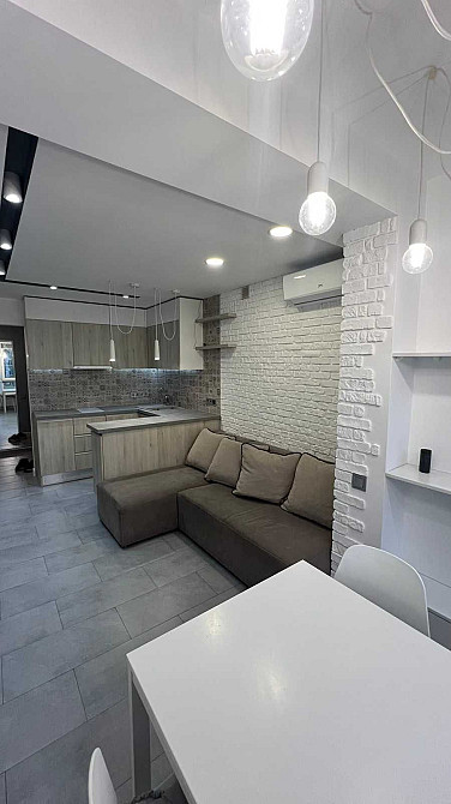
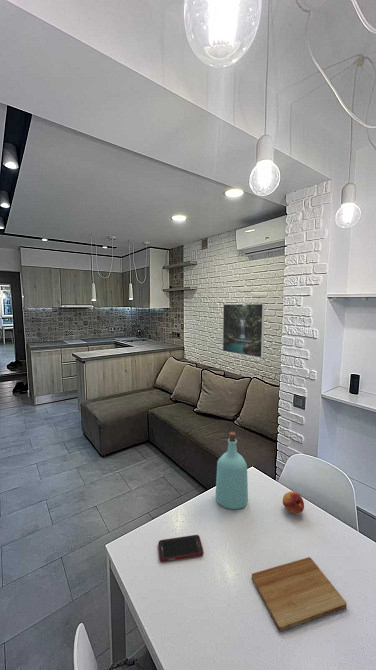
+ cutting board [251,556,347,632]
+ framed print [222,303,265,359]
+ fruit [282,490,305,515]
+ bottle [215,431,249,510]
+ cell phone [157,534,204,563]
